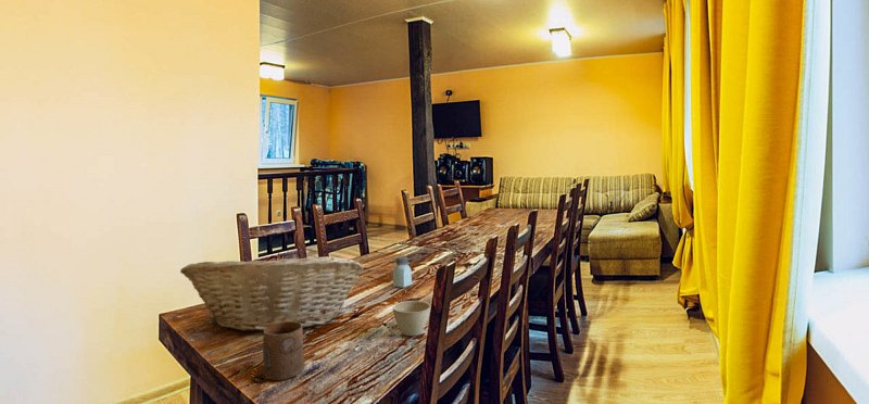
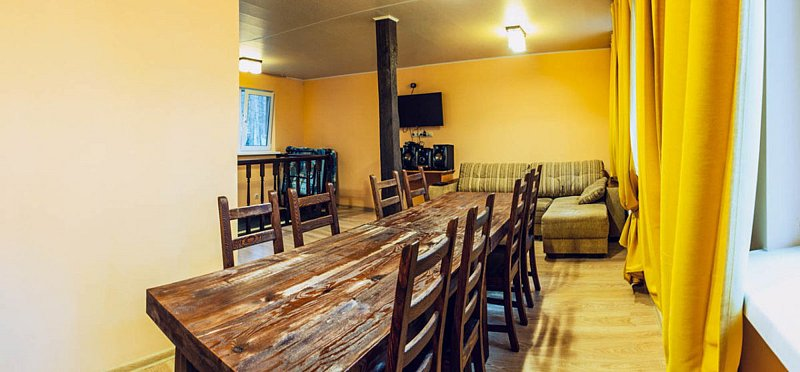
- cup [262,321,305,381]
- flower pot [392,300,431,337]
- fruit basket [179,251,365,332]
- saltshaker [392,255,413,289]
